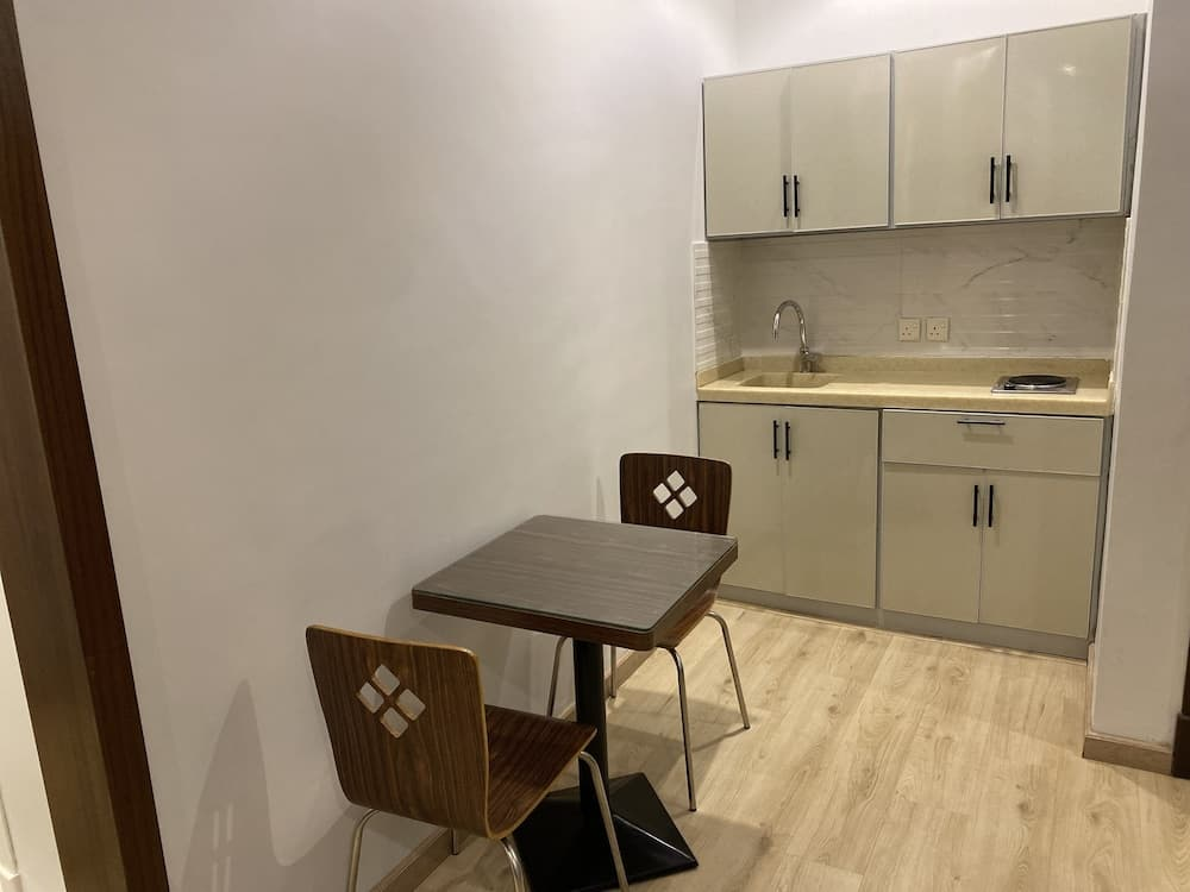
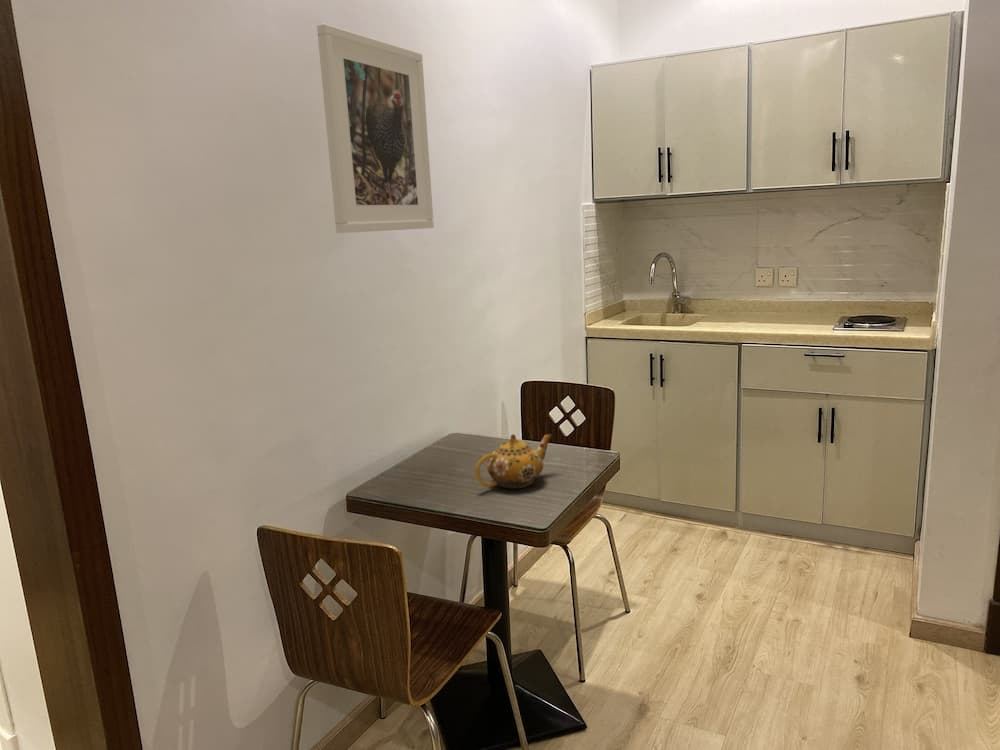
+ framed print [316,22,435,234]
+ teapot [474,433,553,490]
